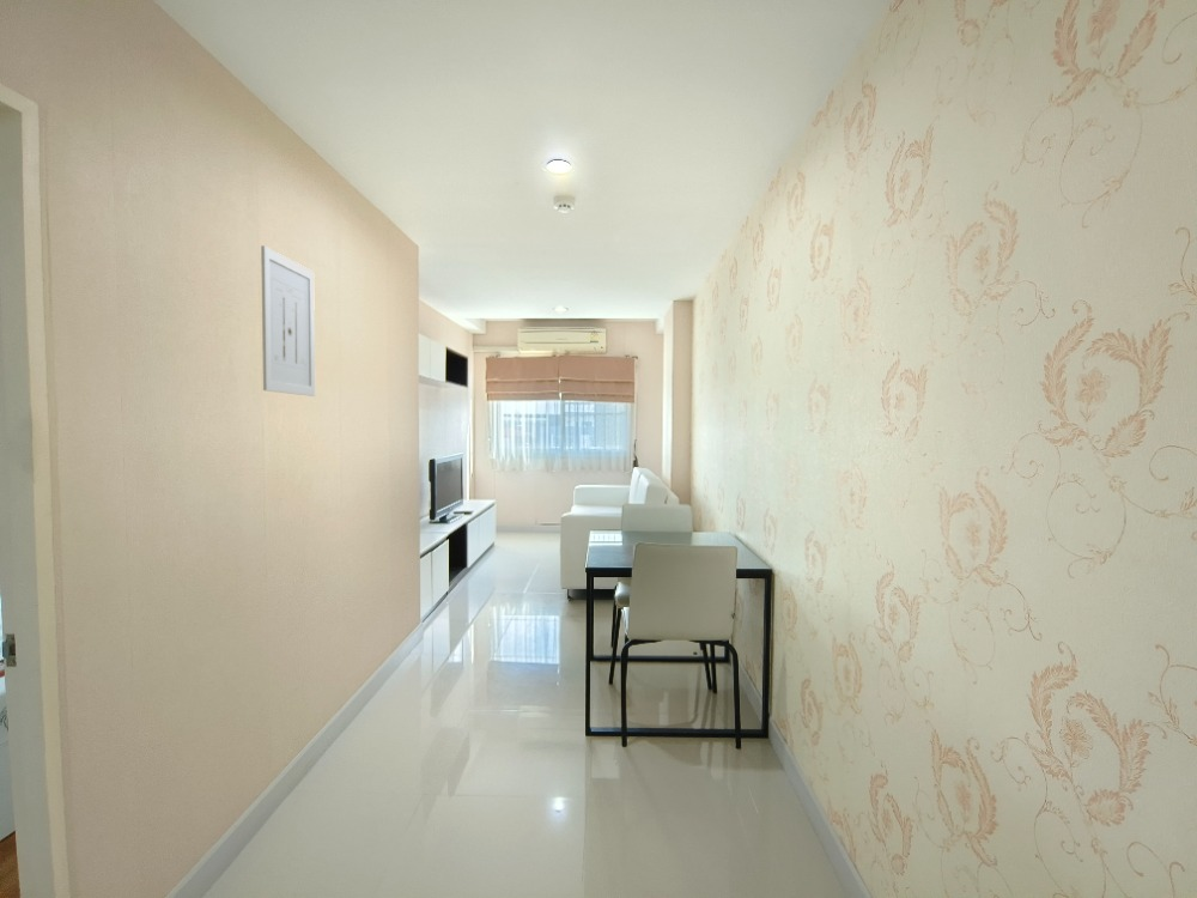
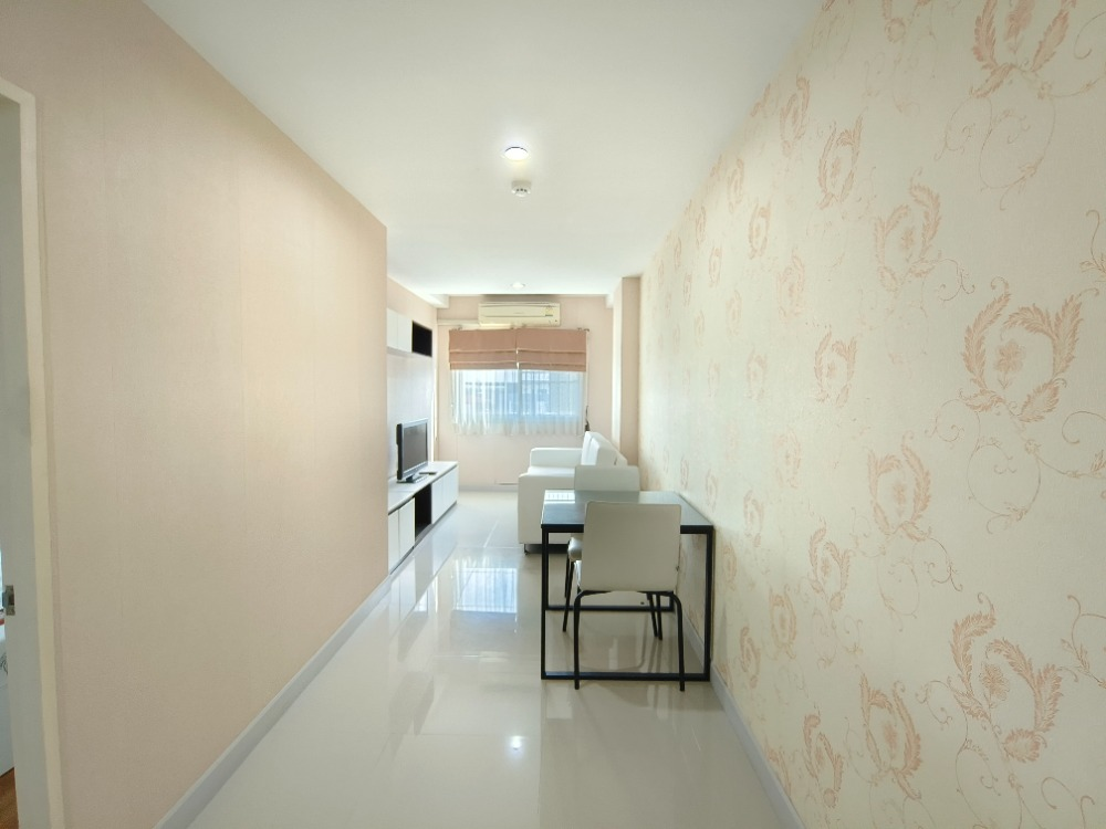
- wall art [260,244,316,398]
